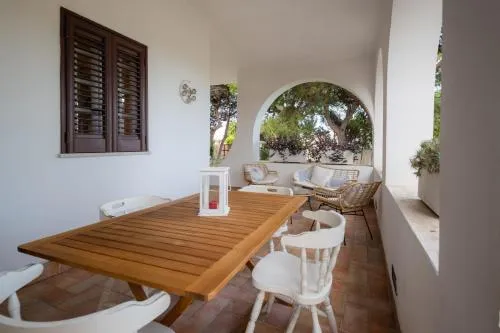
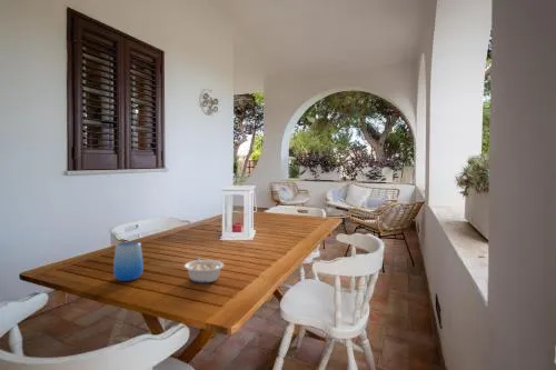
+ cup [112,240,145,282]
+ legume [183,254,225,283]
